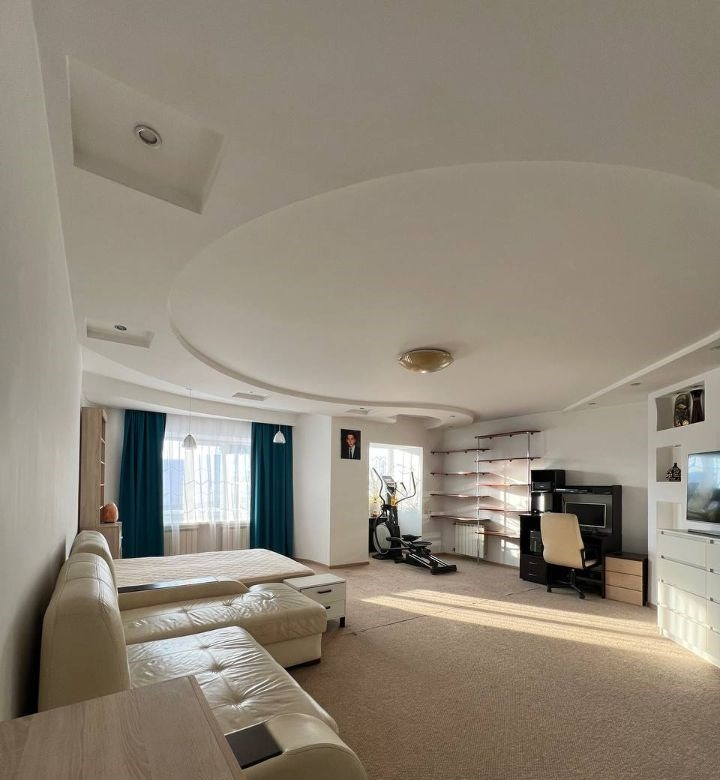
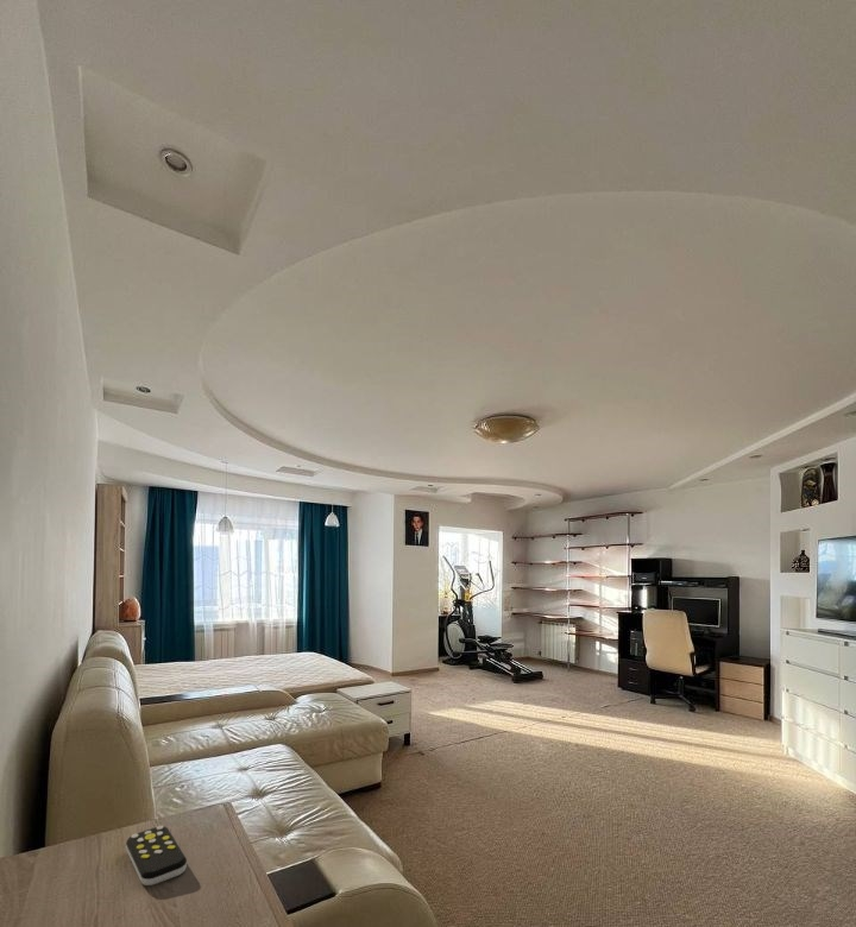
+ remote control [125,825,188,887]
